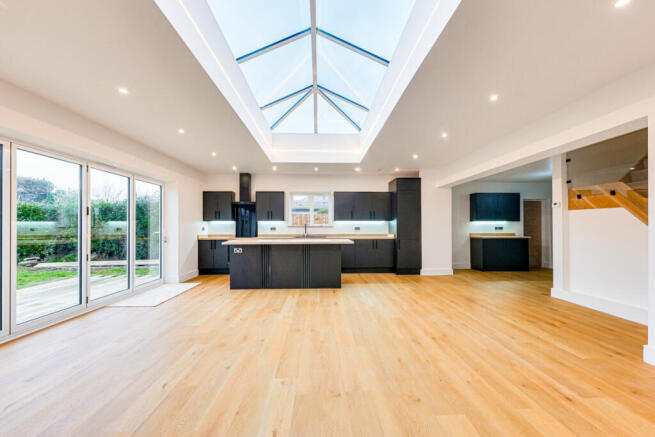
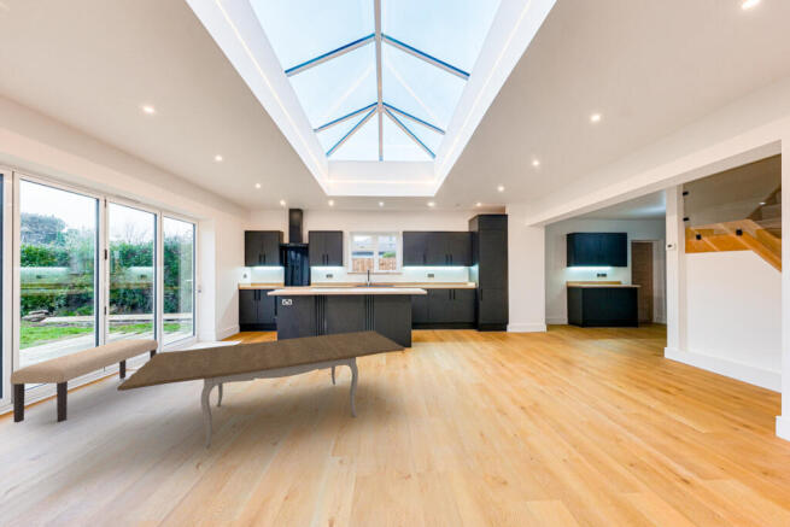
+ bench [10,338,159,423]
+ dining table [116,329,406,450]
